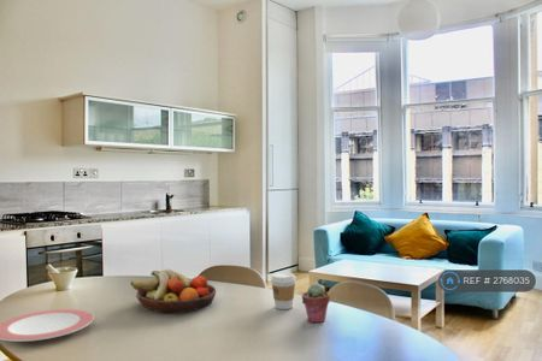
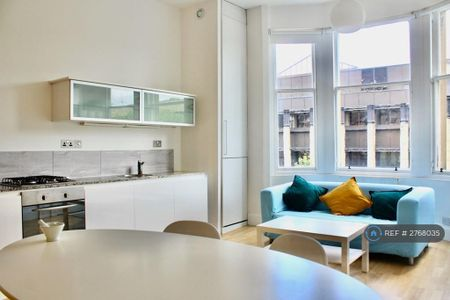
- coffee cup [270,271,296,310]
- potted succulent [301,283,331,324]
- fruit bowl [130,268,217,314]
- plate [0,308,95,343]
